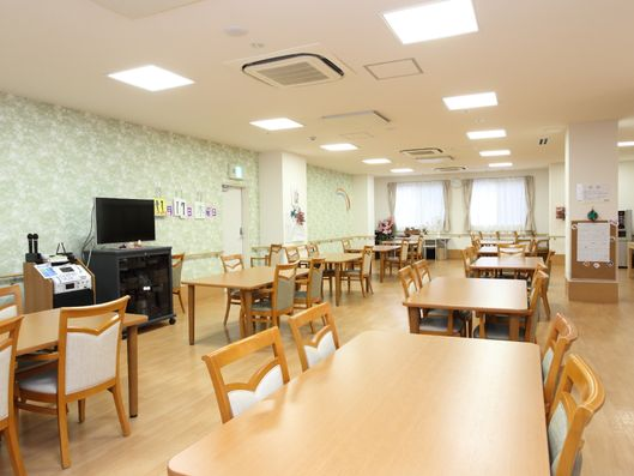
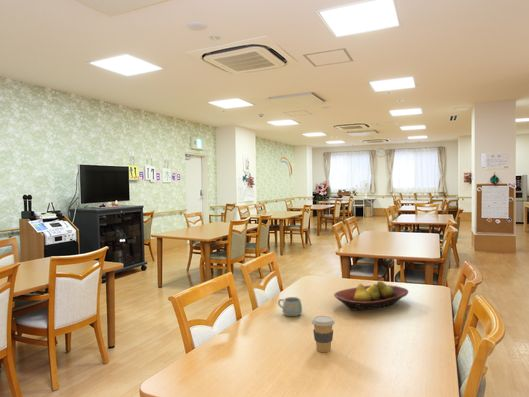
+ mug [277,296,303,317]
+ fruit bowl [333,280,409,312]
+ coffee cup [311,315,336,353]
